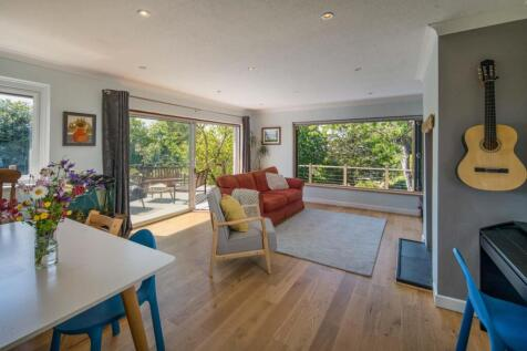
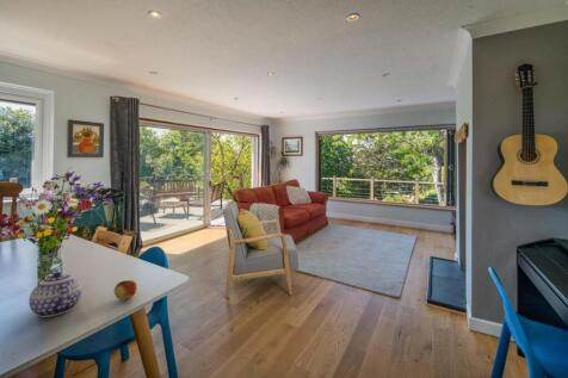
+ fruit [113,279,138,300]
+ teapot [27,271,82,318]
